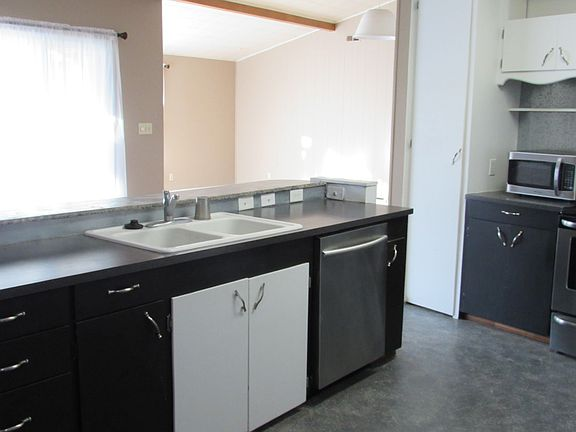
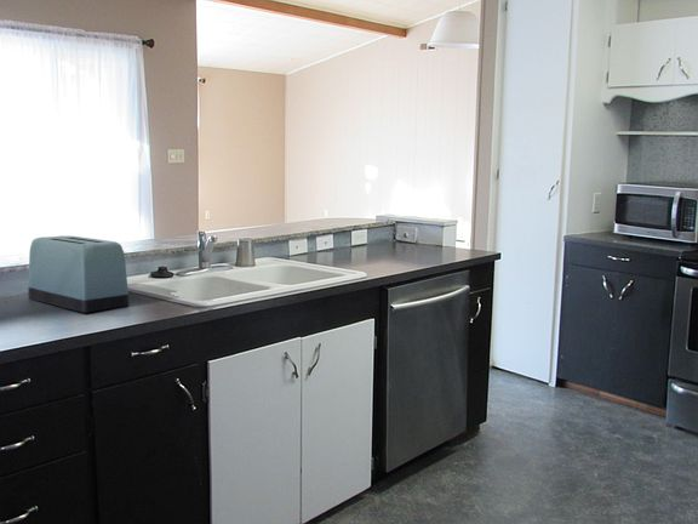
+ toaster [27,235,130,314]
